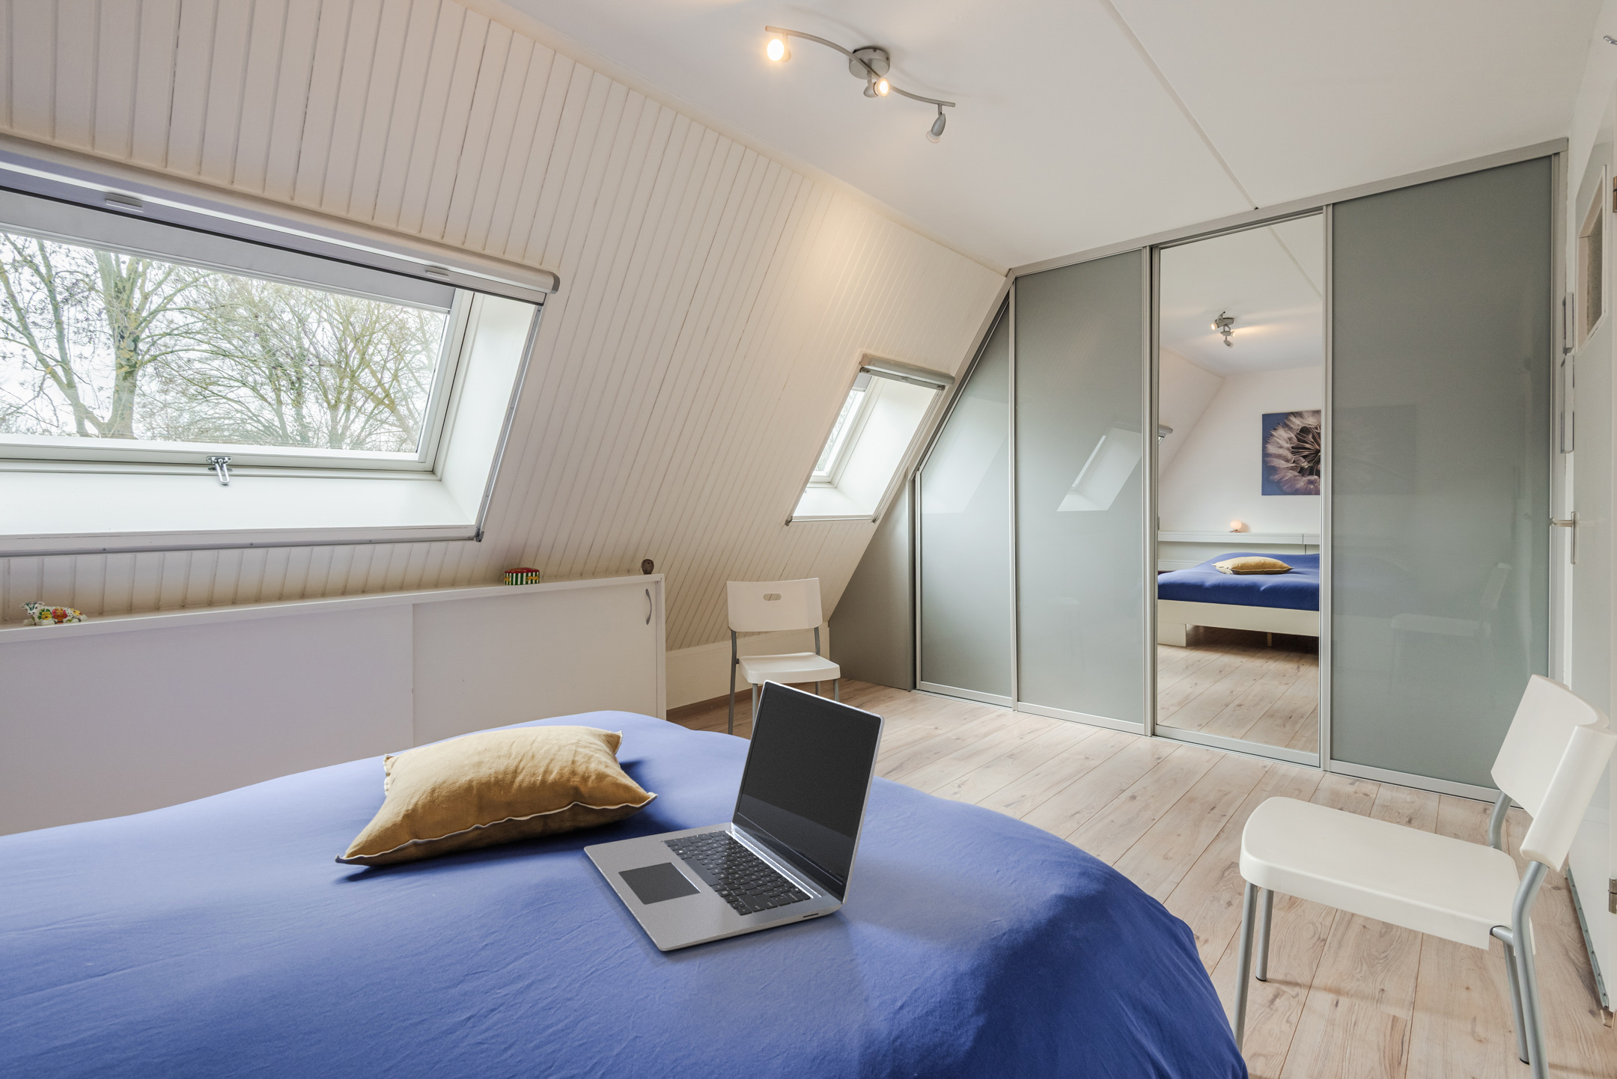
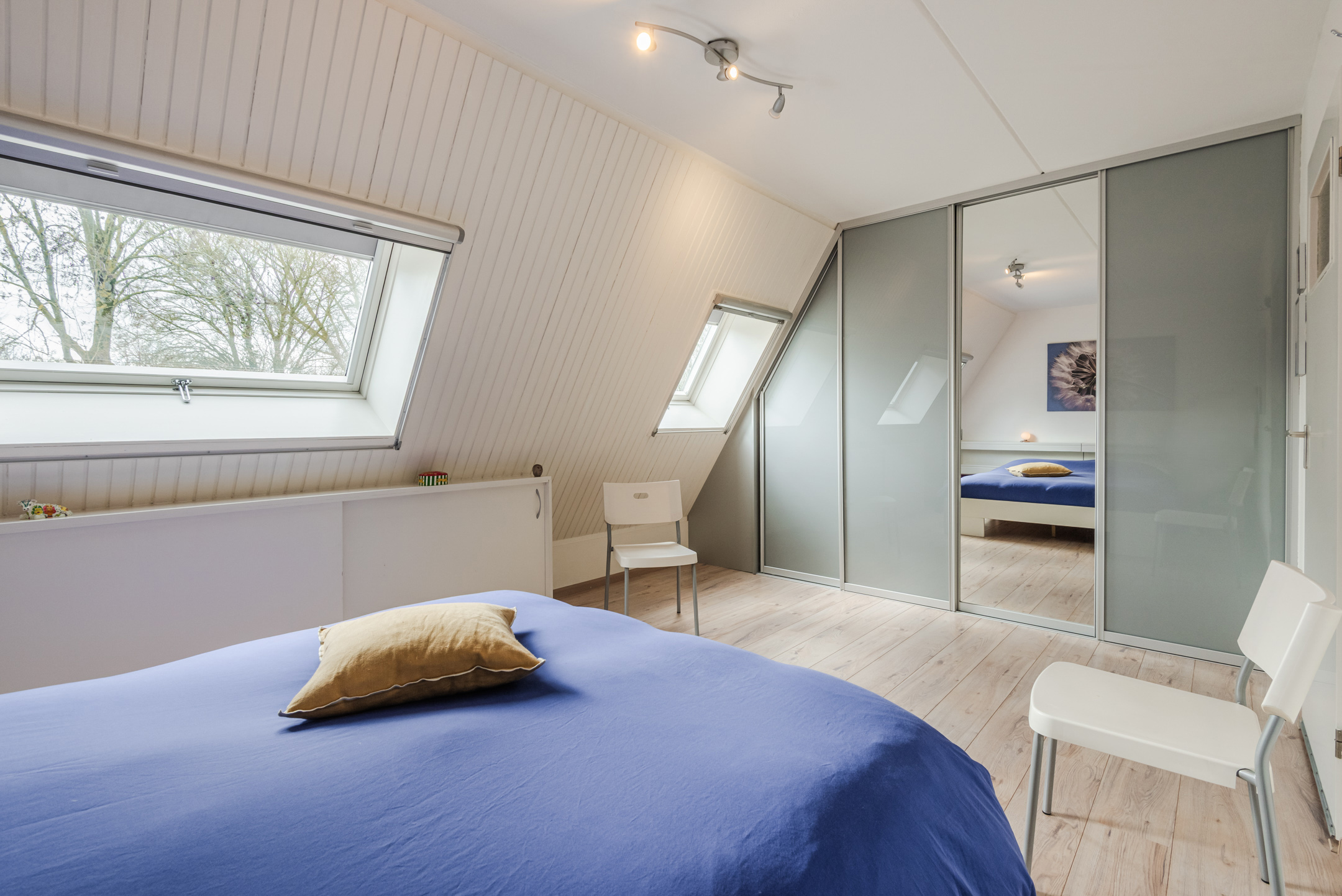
- laptop [583,679,886,951]
